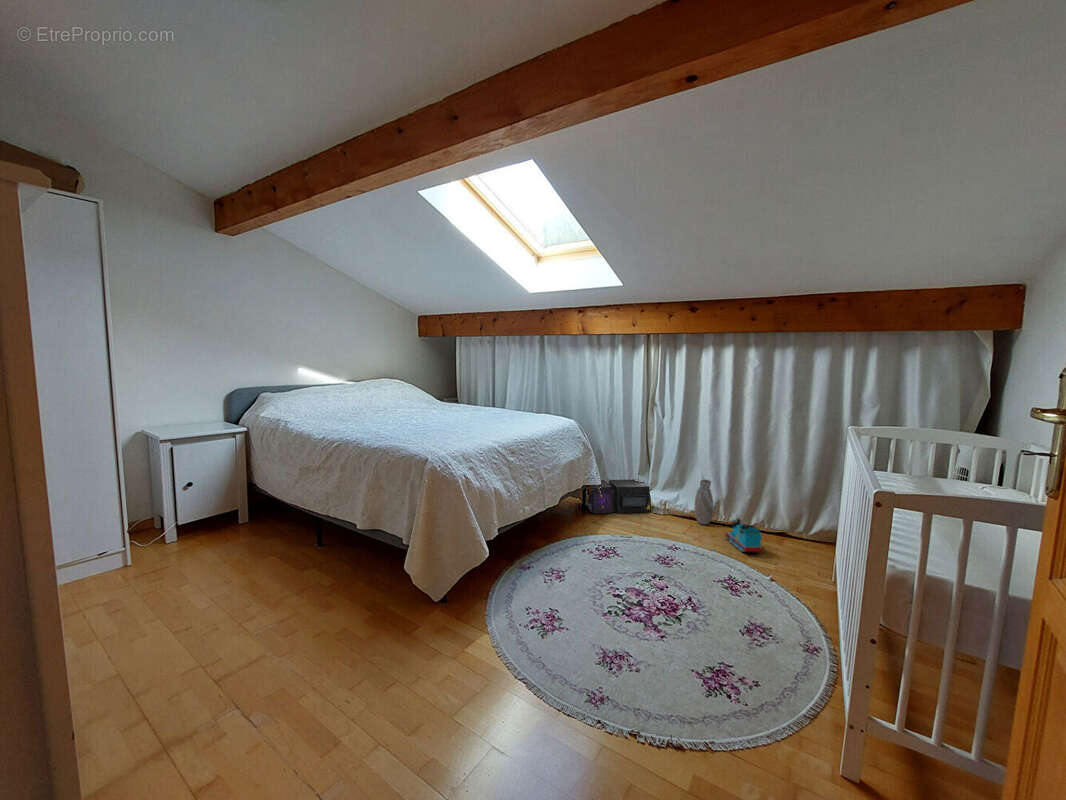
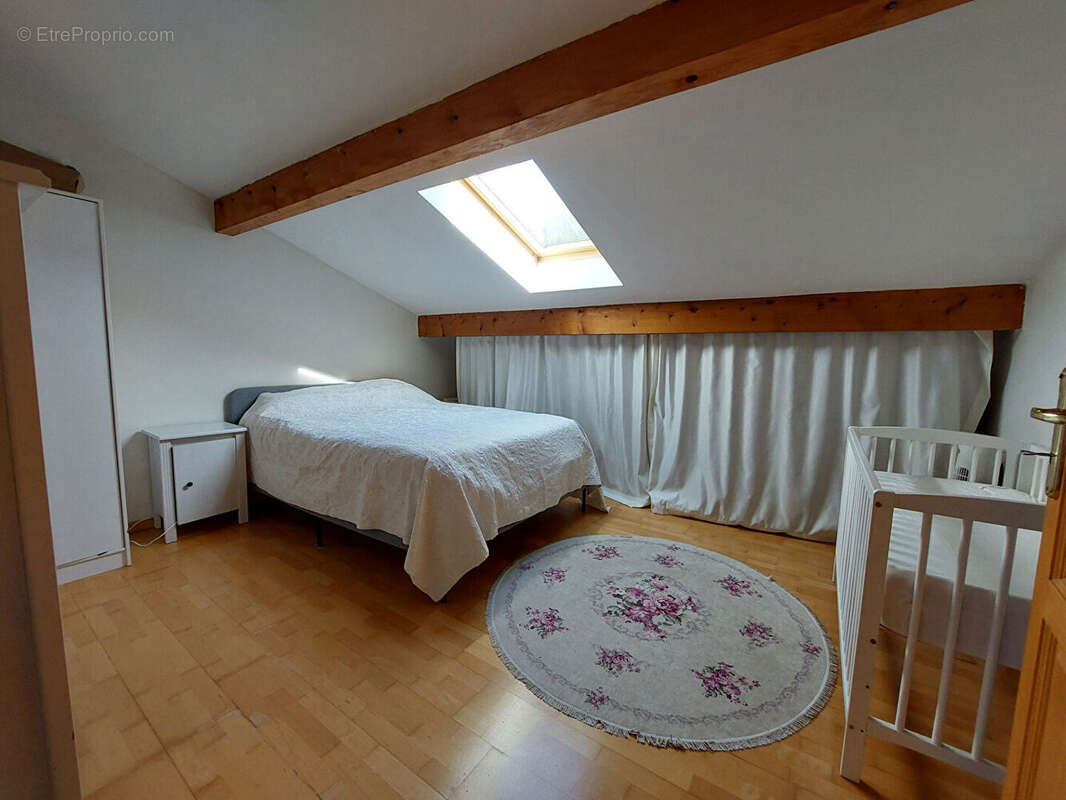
- toy train [724,518,763,553]
- air purifier [585,479,651,515]
- vase [694,479,715,526]
